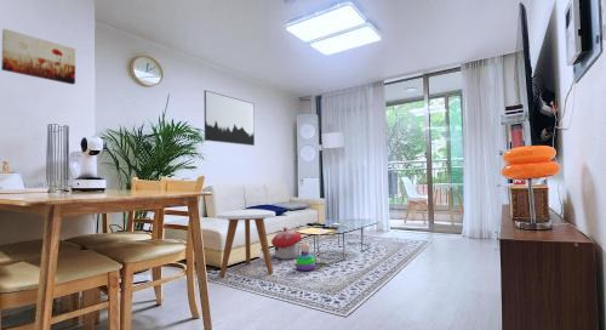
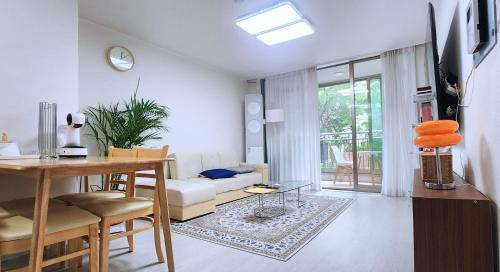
- stacking toy [295,240,318,272]
- wall art [204,89,256,147]
- side table [216,207,276,279]
- toy house [270,226,303,261]
- wall art [0,28,76,86]
